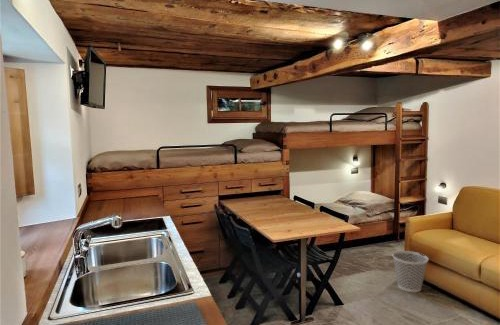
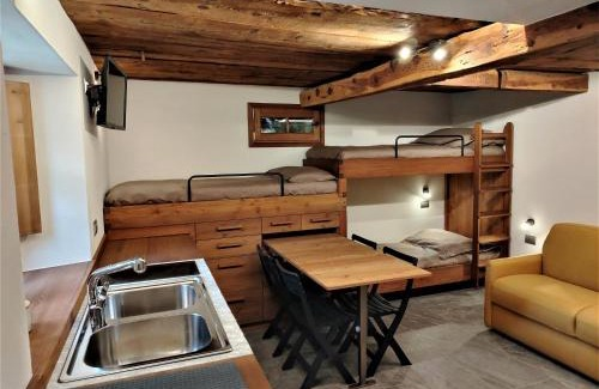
- wastebasket [392,250,429,293]
